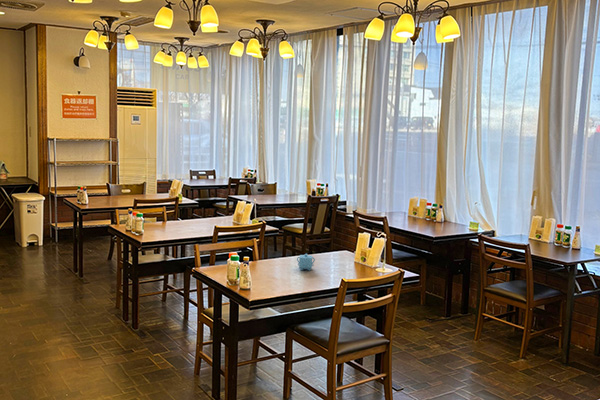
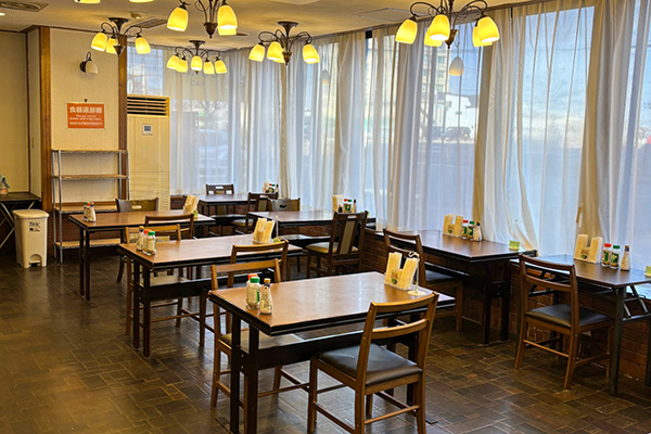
- teapot [296,253,316,271]
